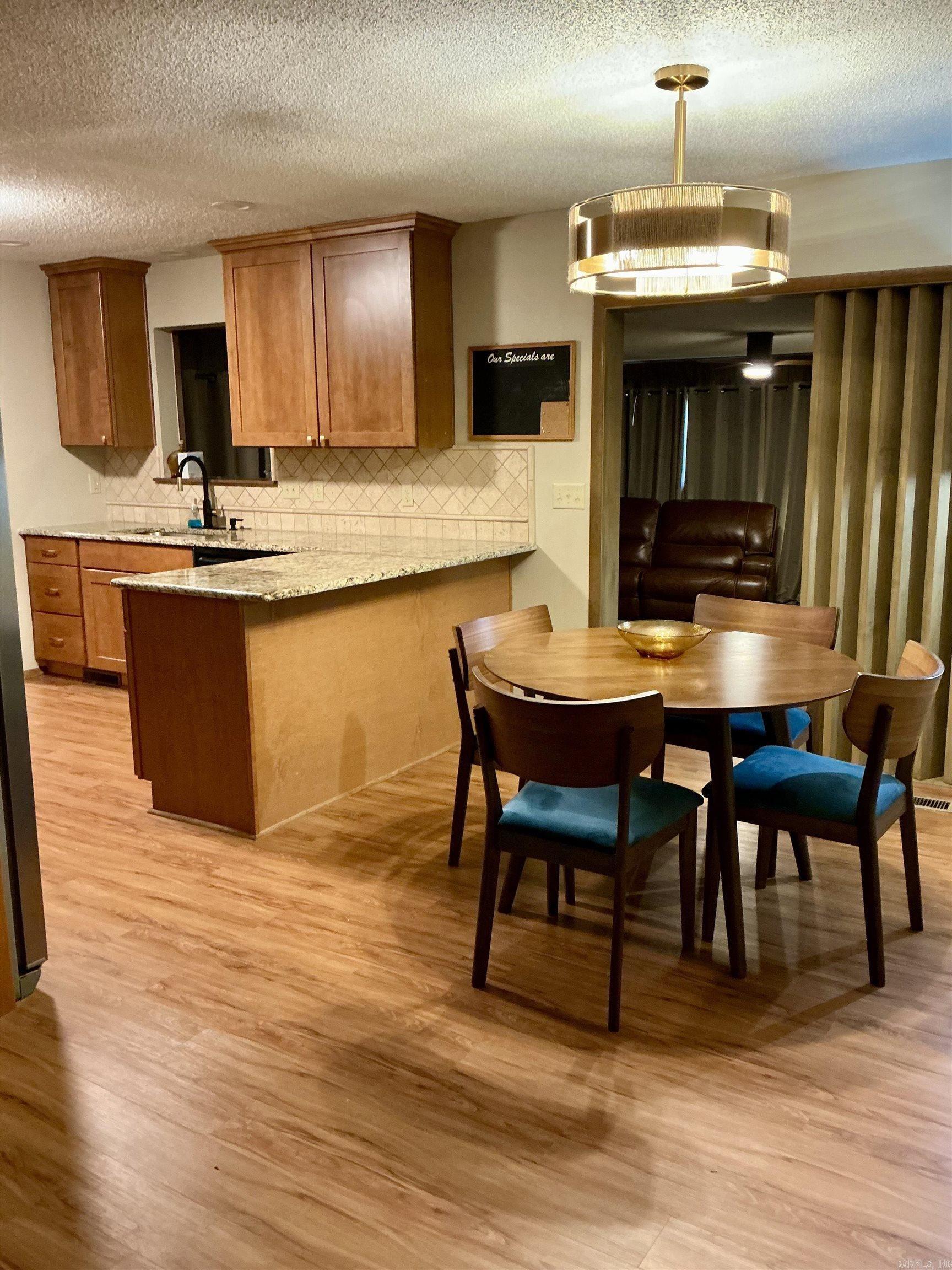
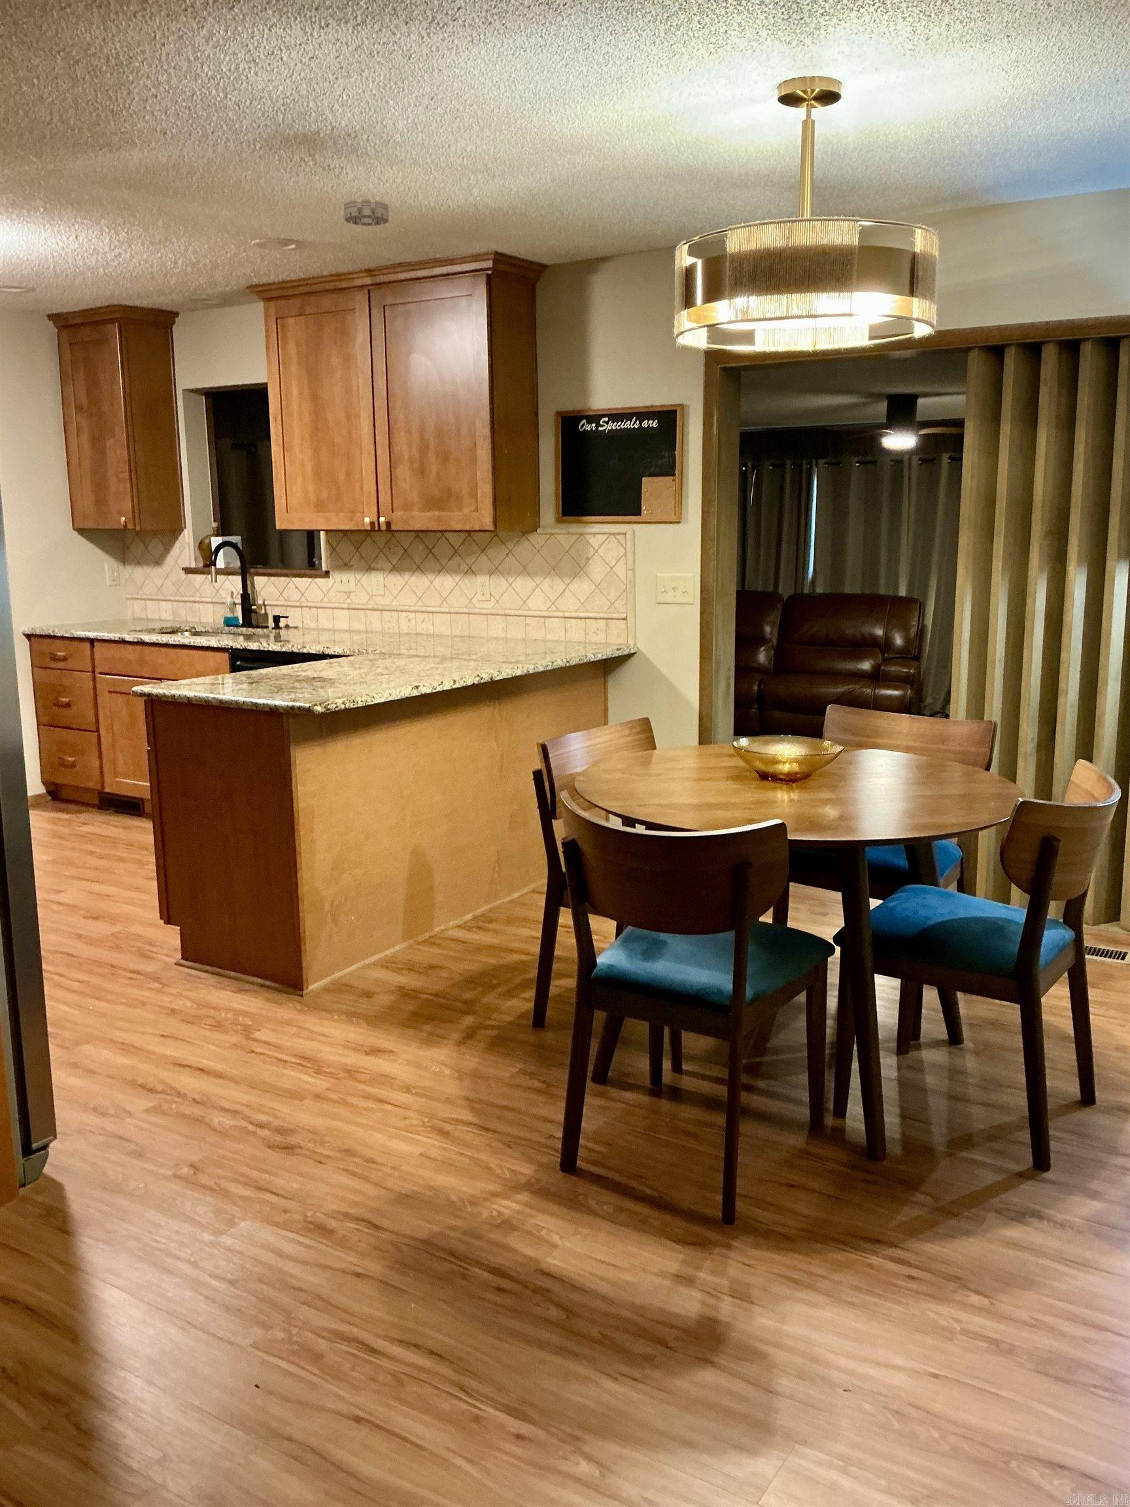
+ smoke detector [343,198,389,227]
